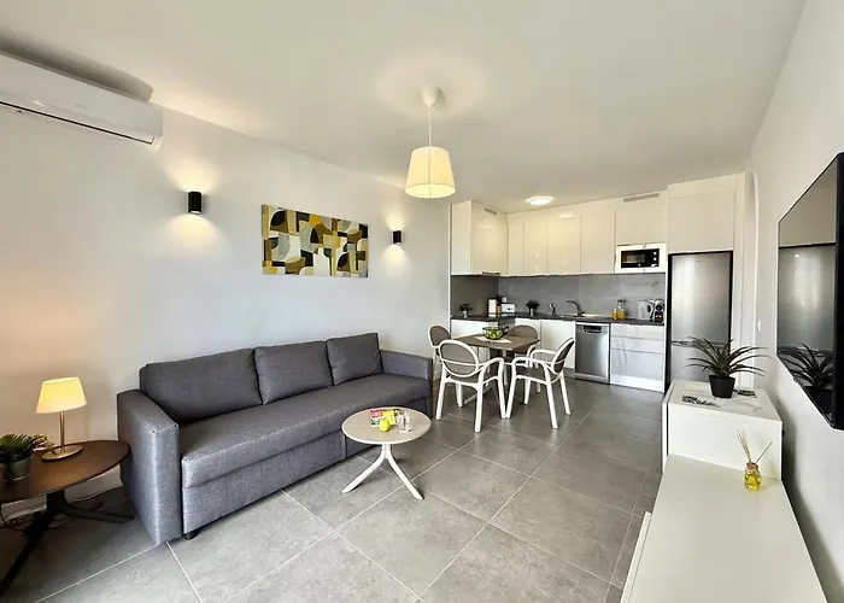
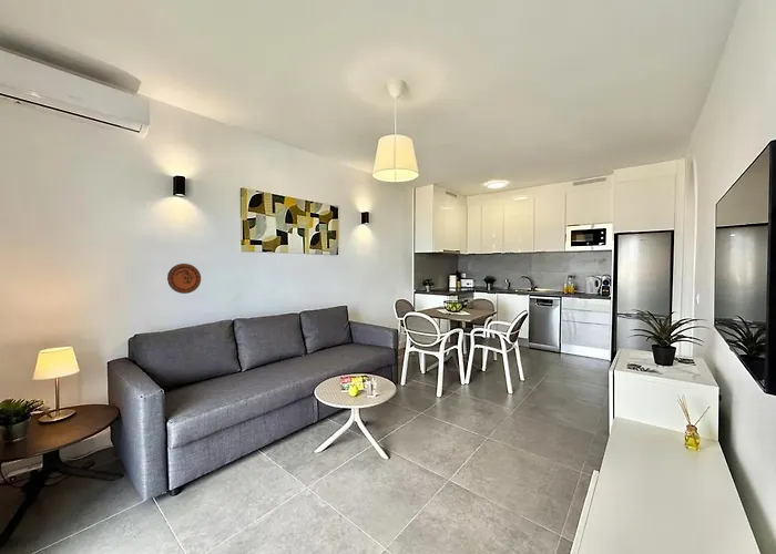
+ decorative plate [166,263,202,295]
